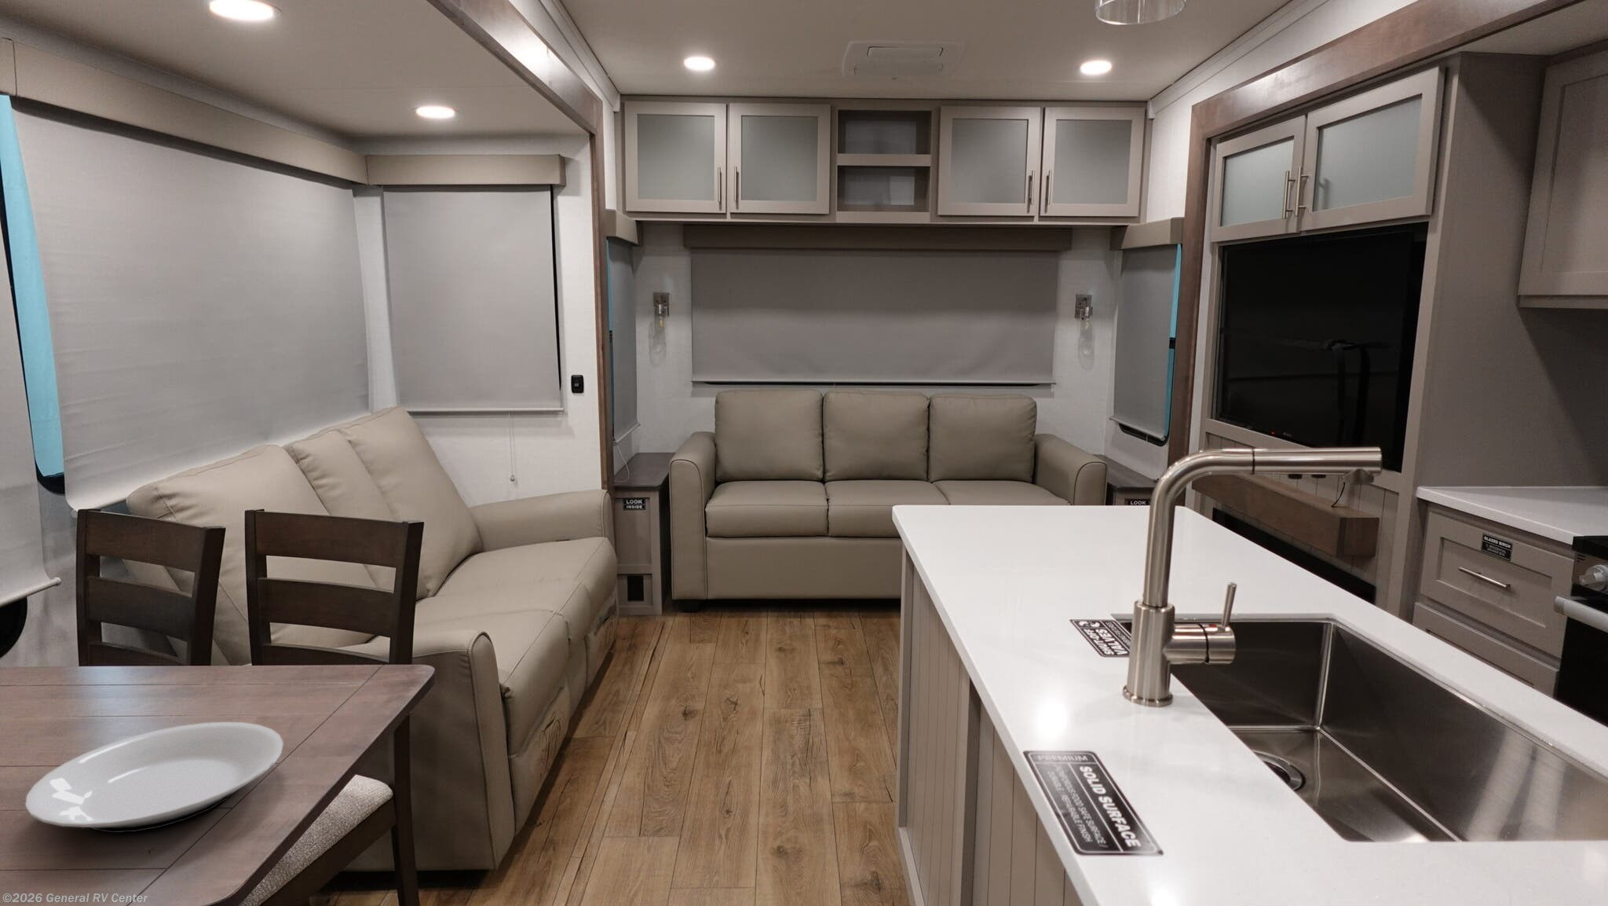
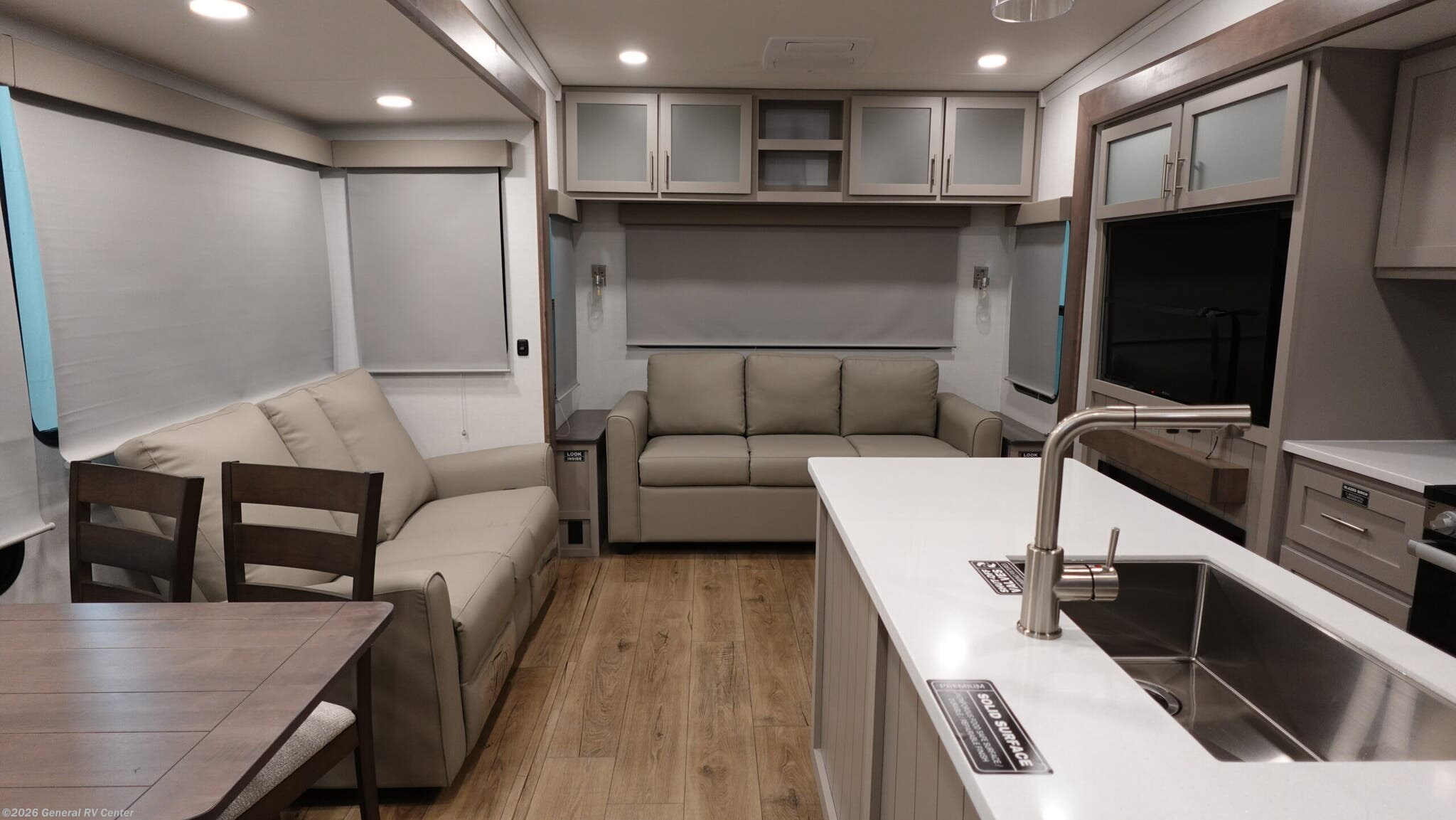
- plate [24,721,284,834]
